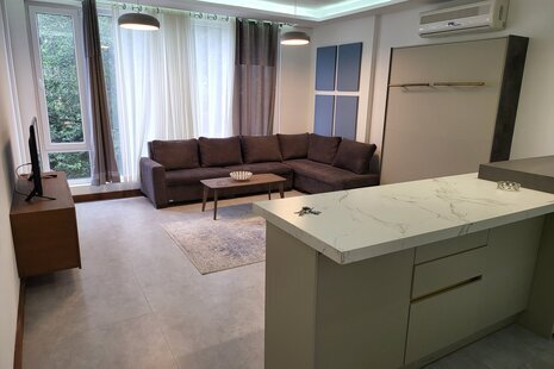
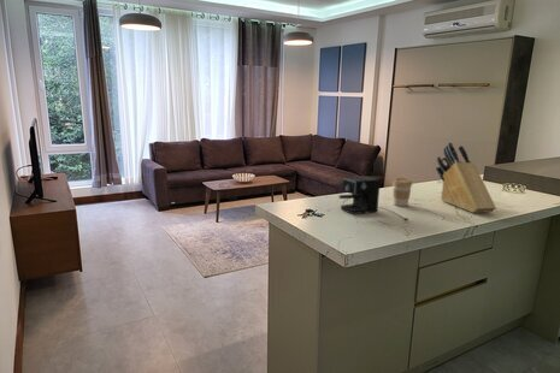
+ knife block [435,141,497,214]
+ coffee maker [337,174,409,221]
+ coffee cup [391,177,413,207]
